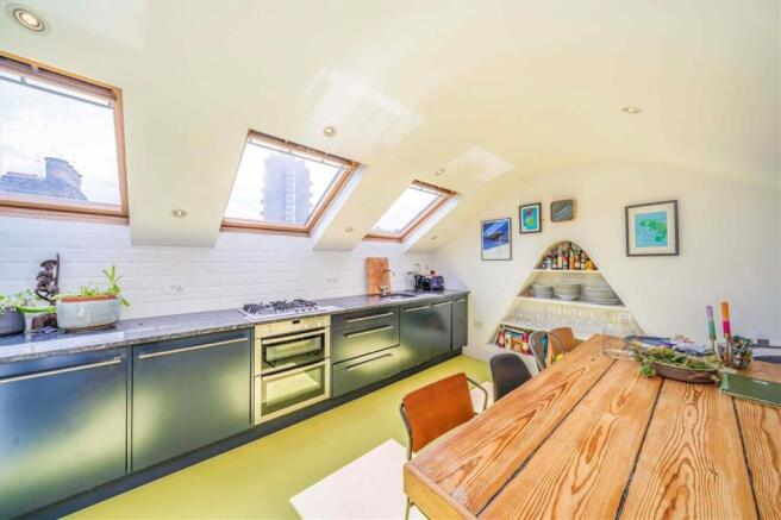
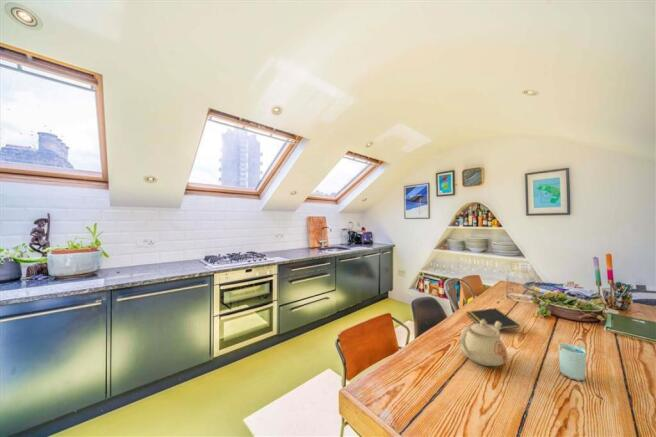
+ cup [557,342,587,382]
+ teapot [459,319,509,367]
+ notepad [466,307,521,330]
